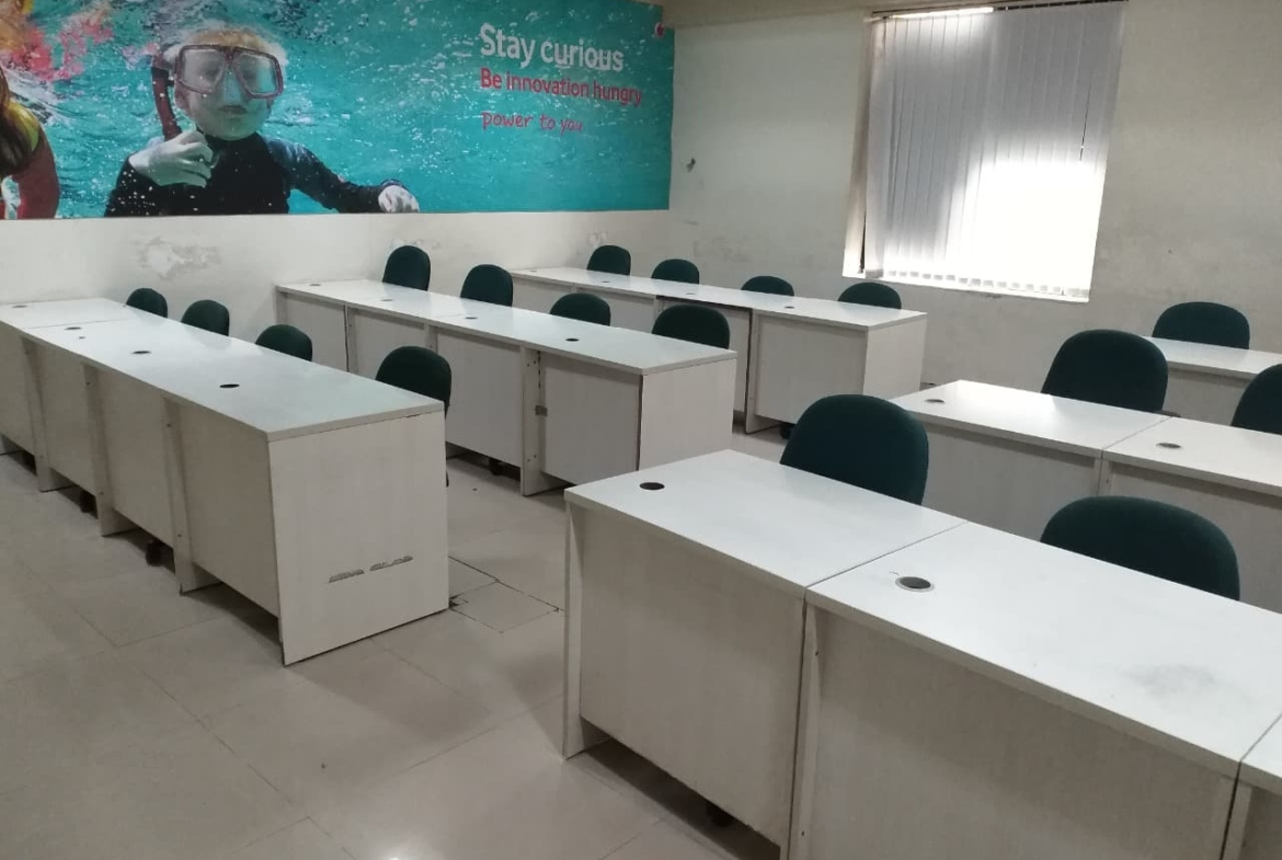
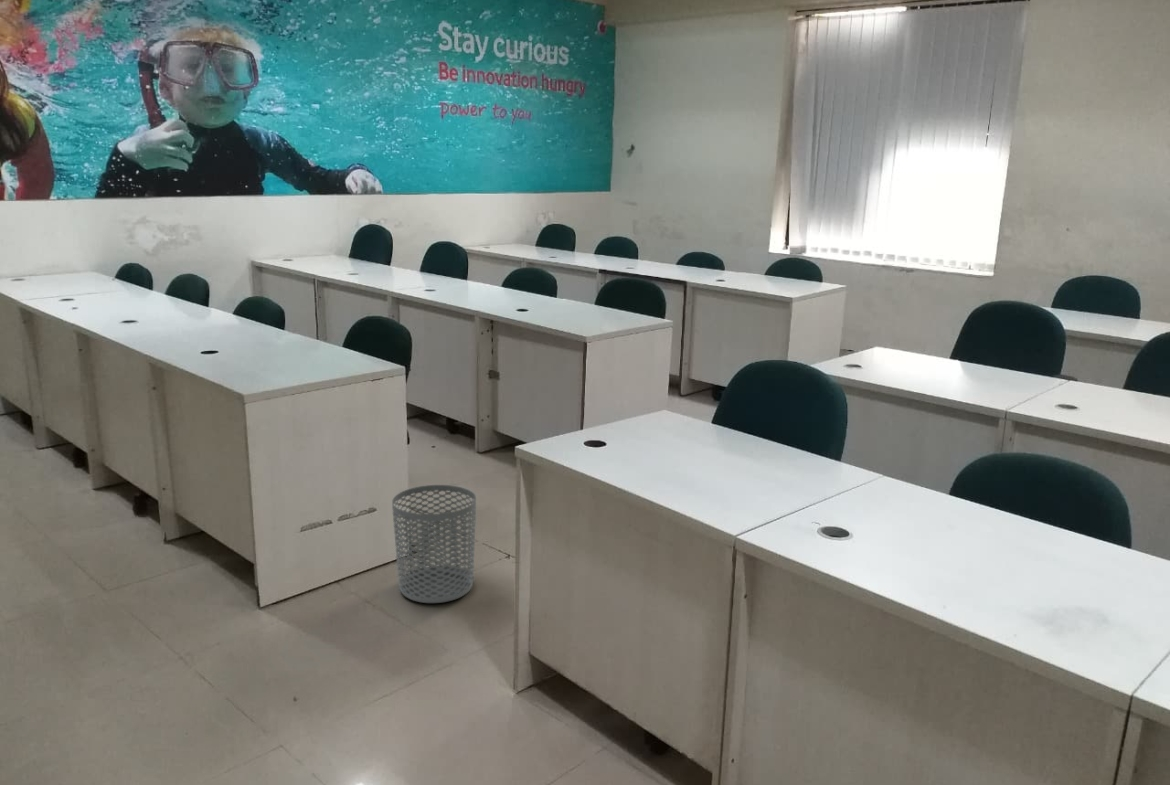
+ waste bin [391,484,477,604]
